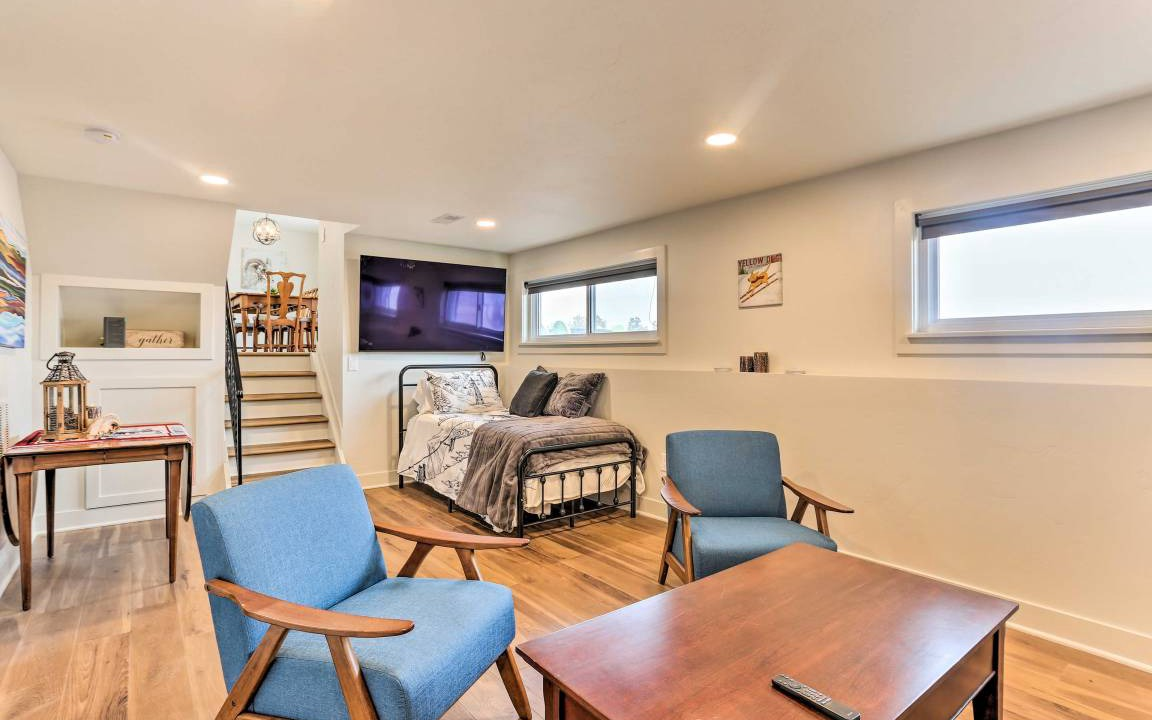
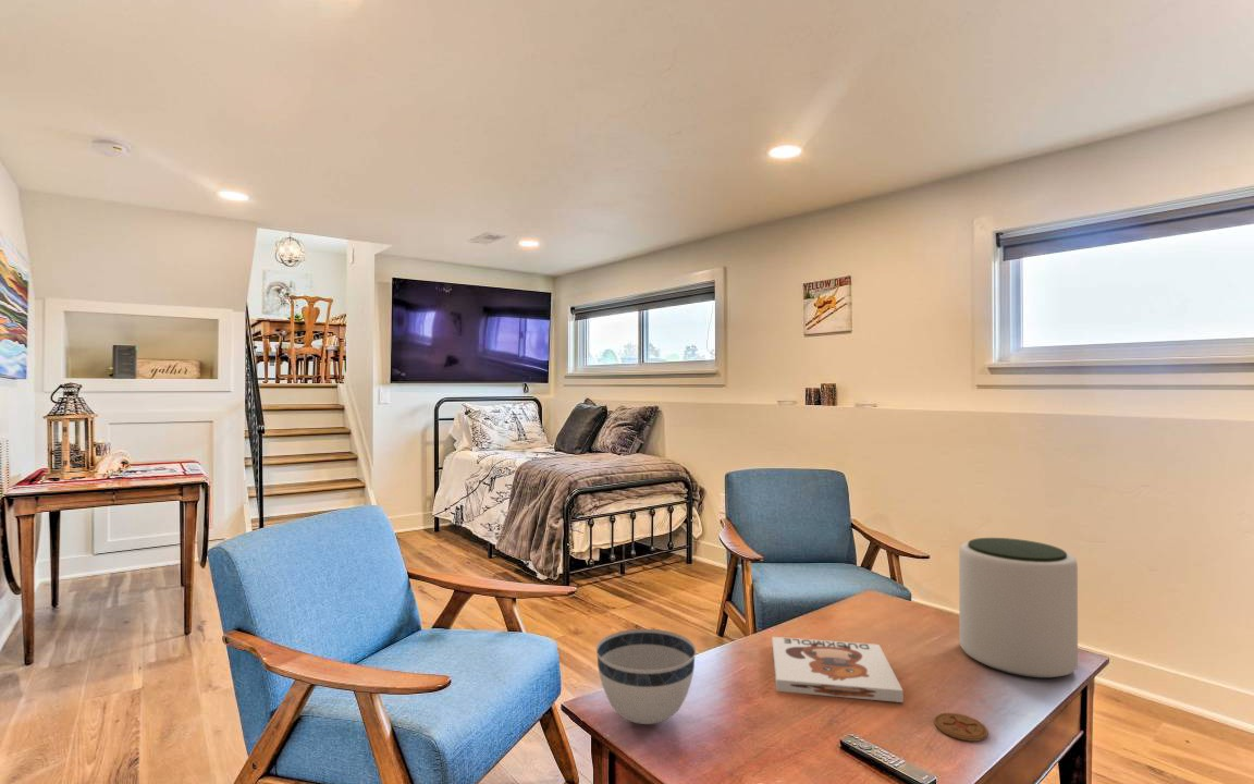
+ coaster [933,712,989,743]
+ plant pot [958,537,1079,679]
+ board game [771,636,905,703]
+ bowl [594,628,698,725]
